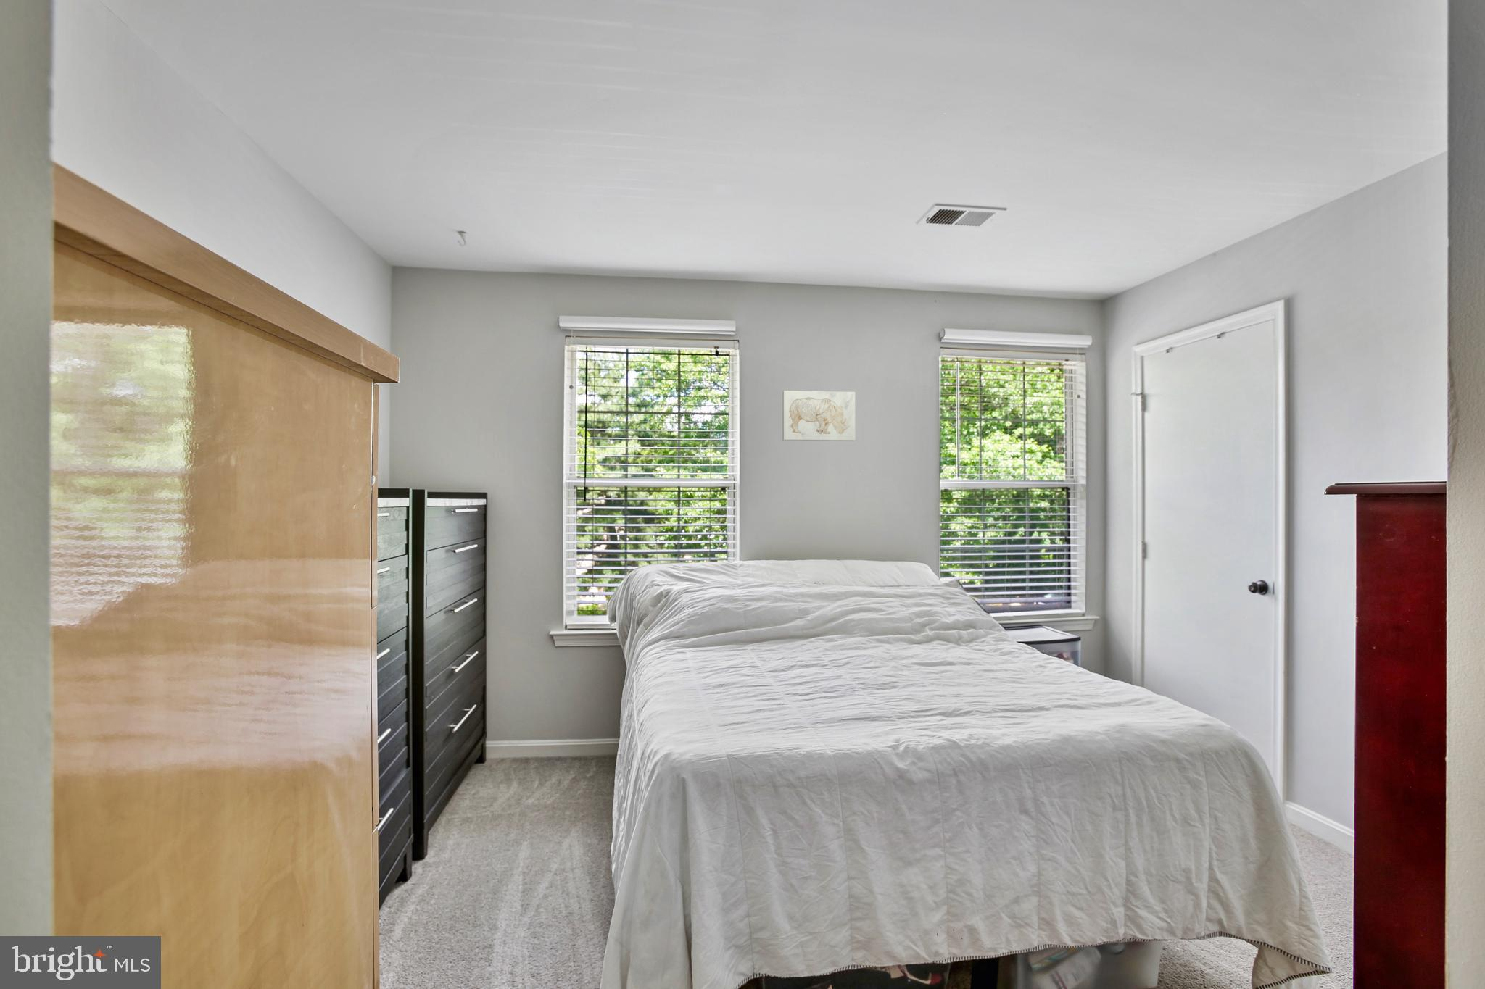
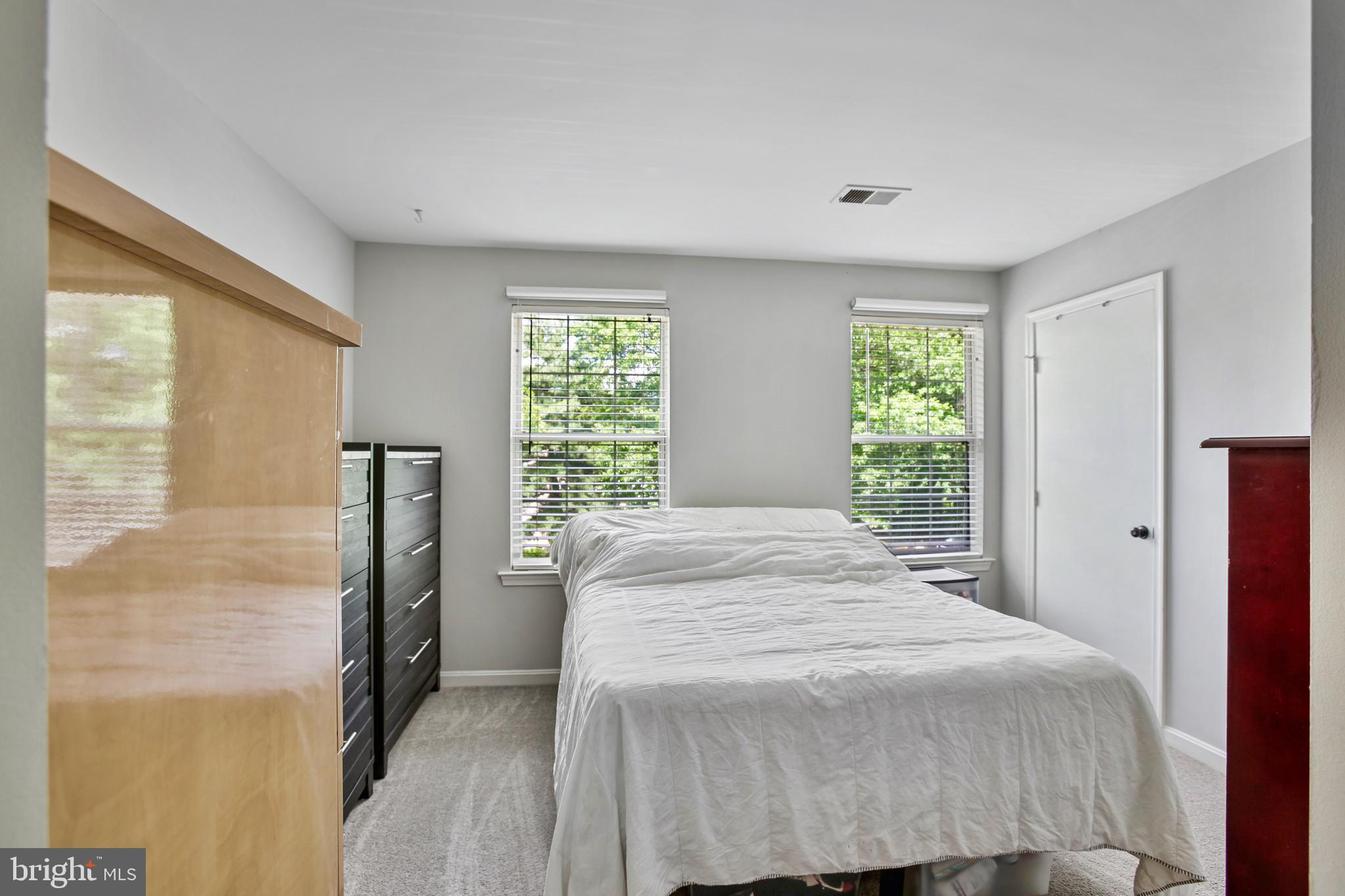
- wall art [782,390,857,442]
